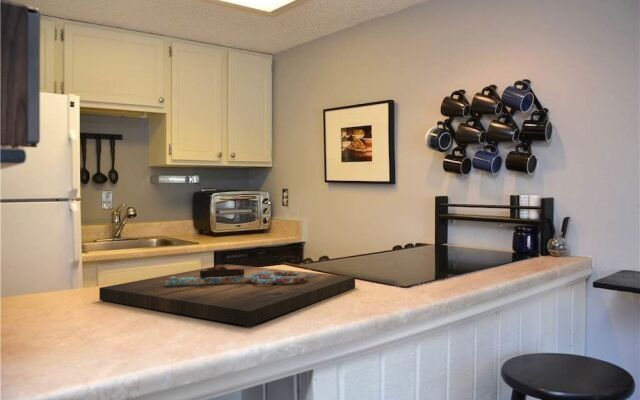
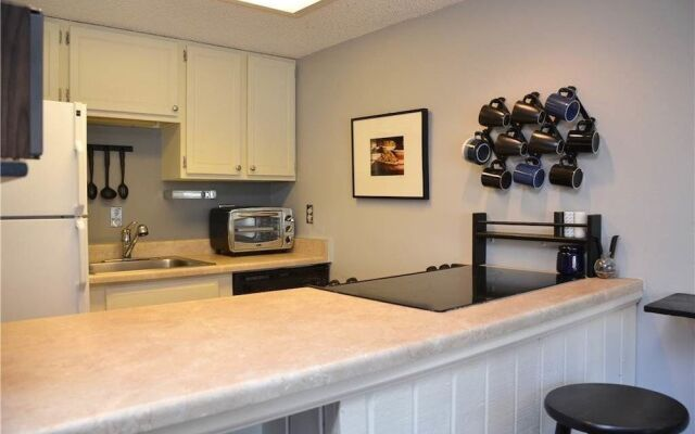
- cutting board [98,263,356,327]
